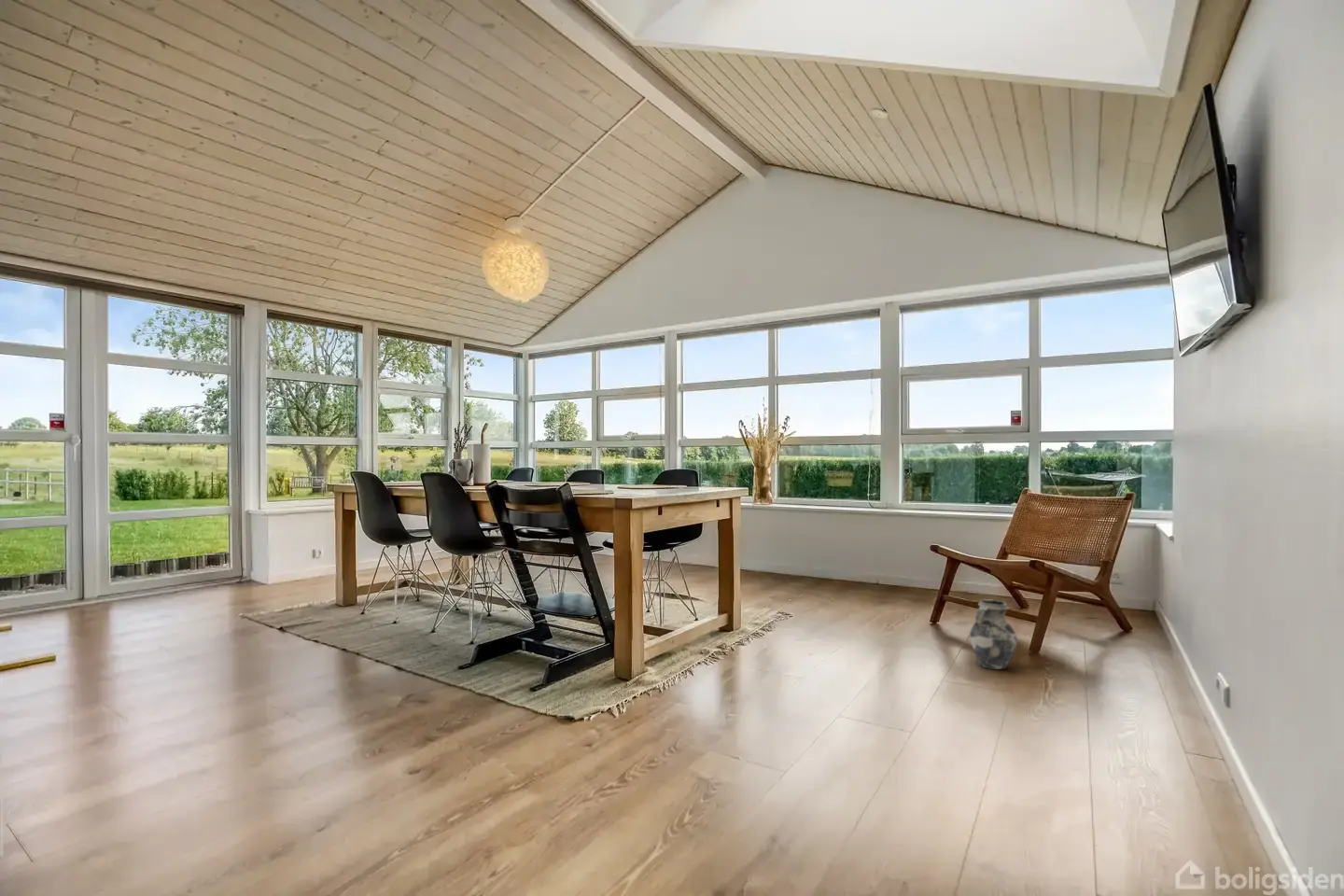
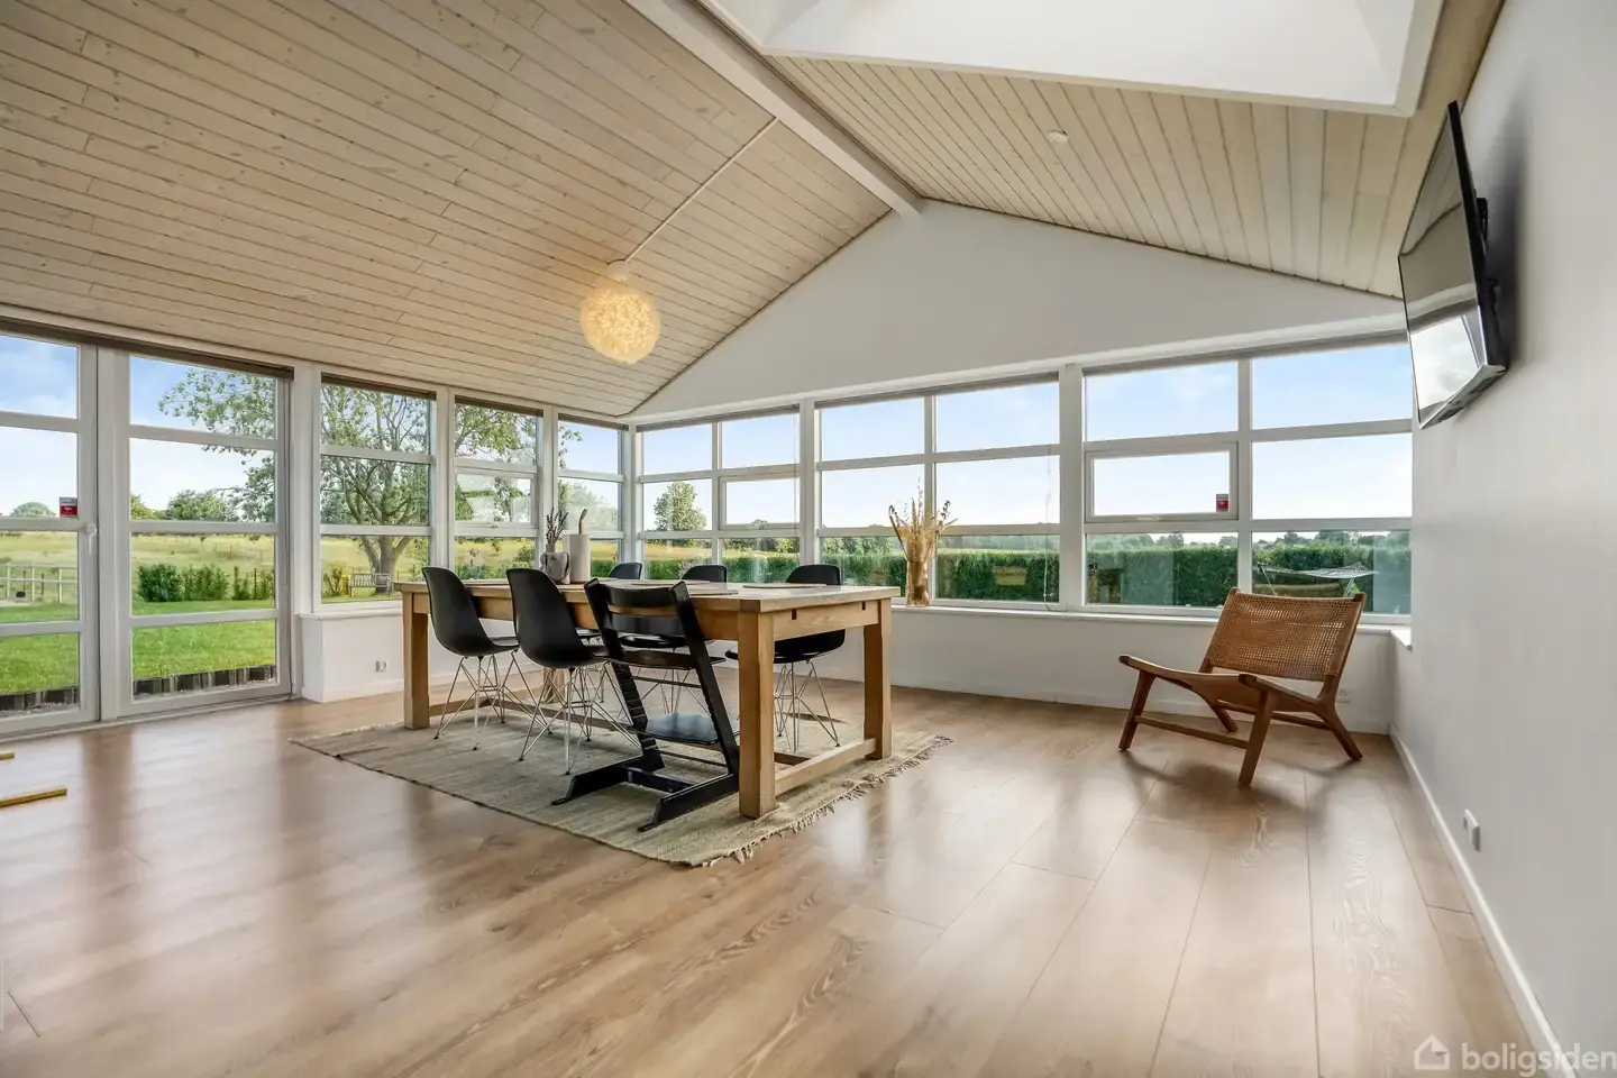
- ceramic jug [969,598,1018,670]
